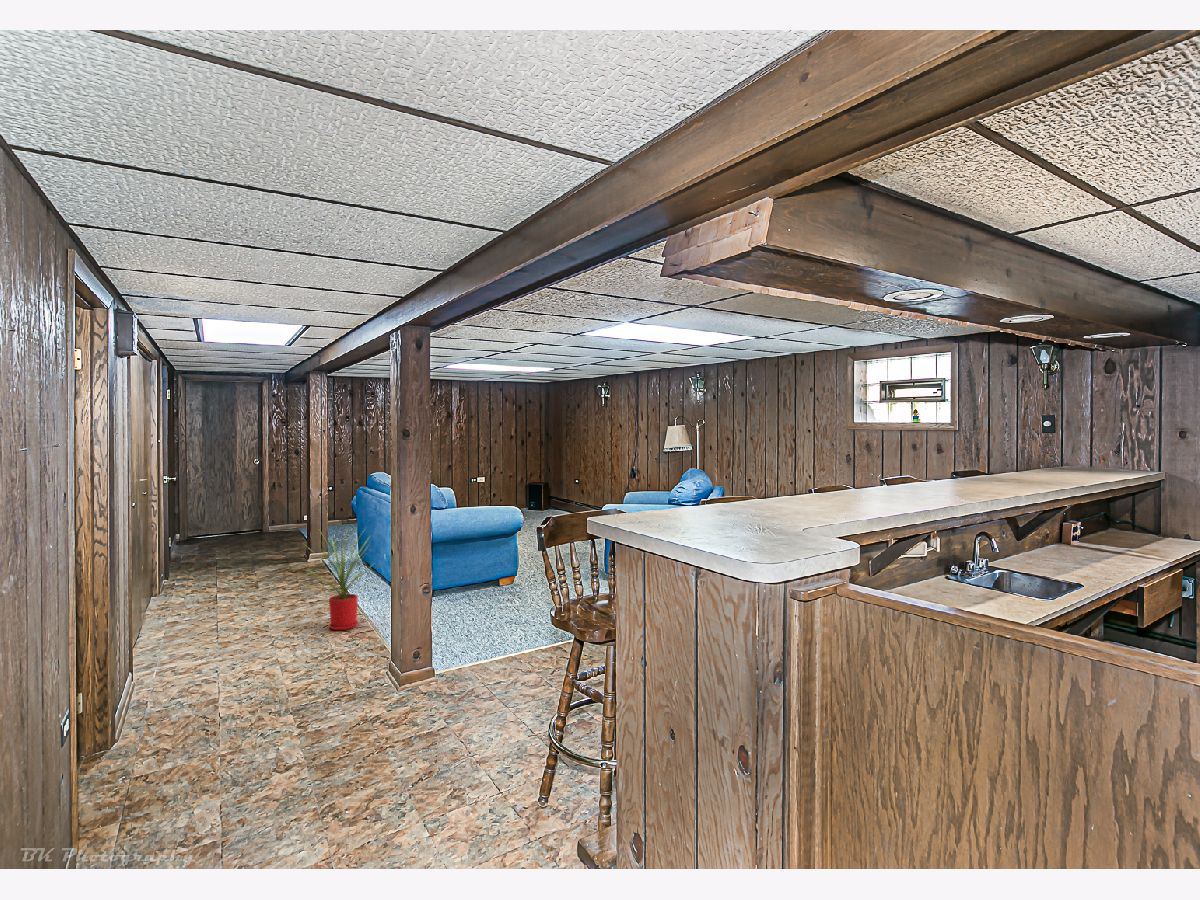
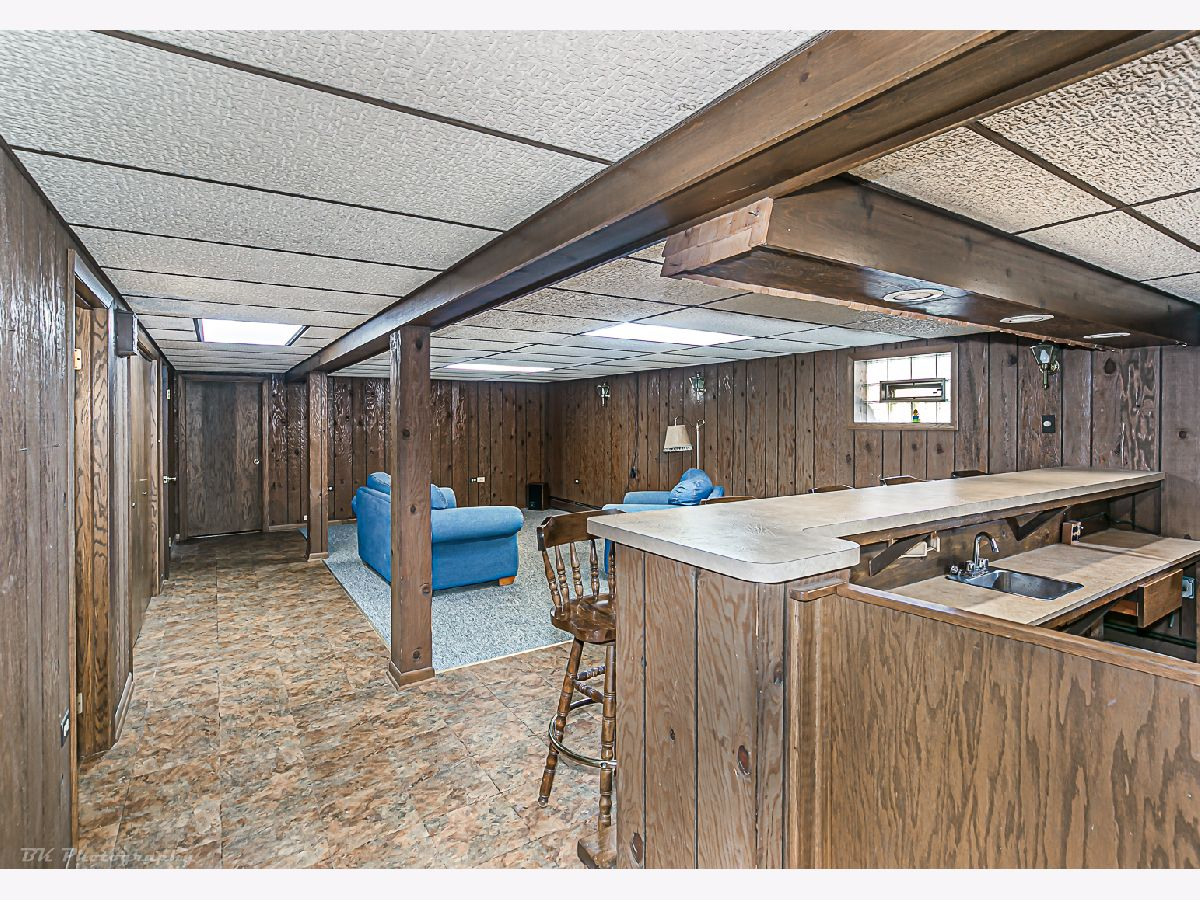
- house plant [300,526,376,631]
